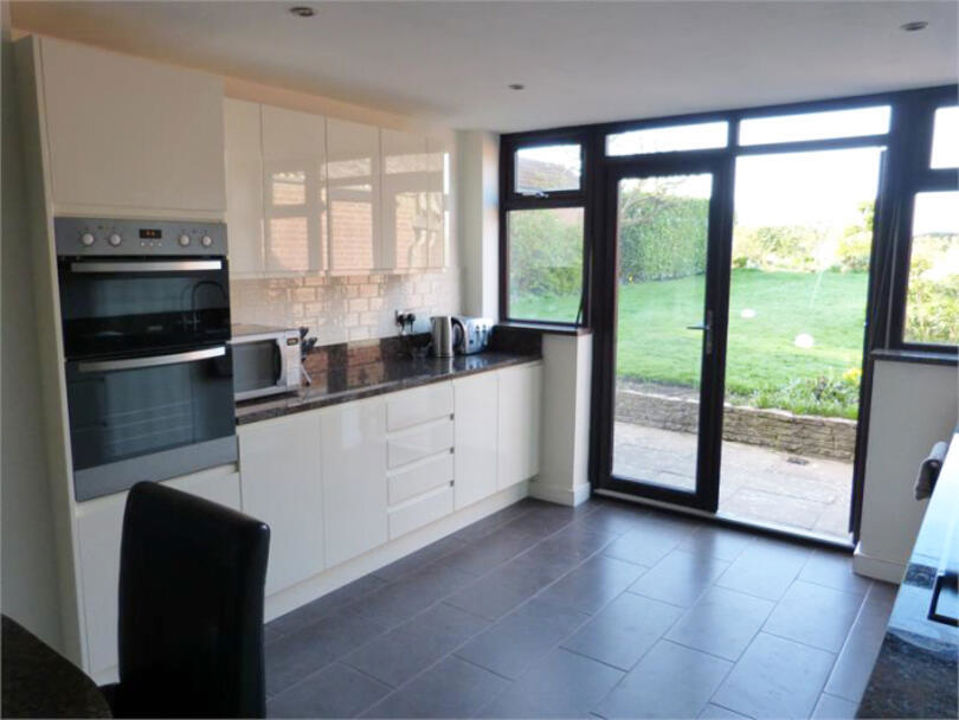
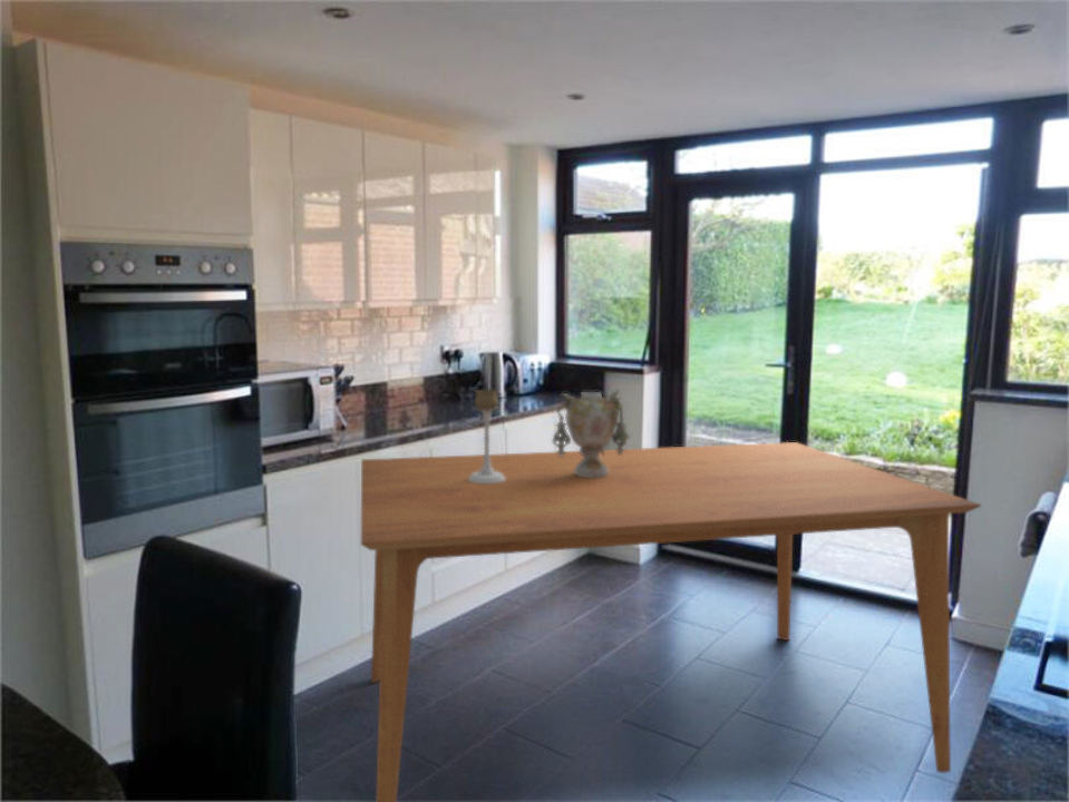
+ vase [552,388,631,478]
+ dining table [360,441,982,802]
+ candle holder [468,389,505,483]
